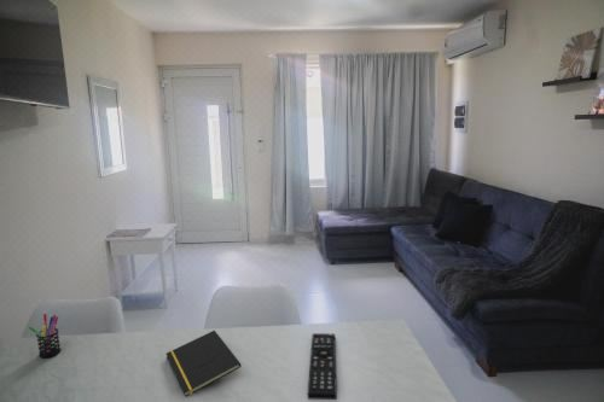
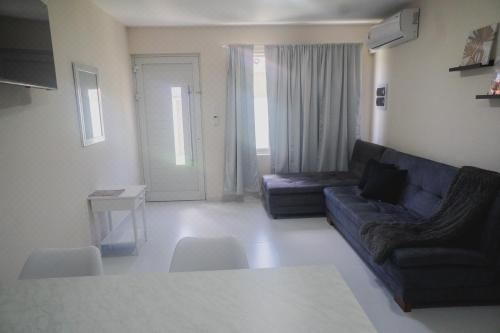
- pen holder [28,313,63,359]
- notepad [165,330,243,398]
- remote control [307,332,338,401]
